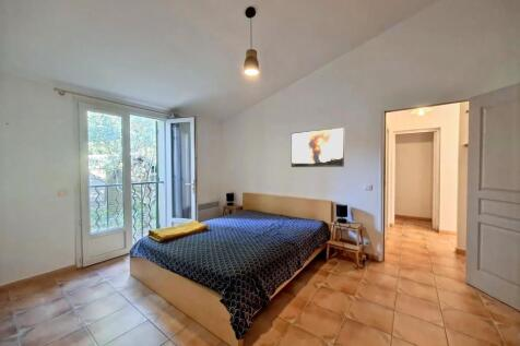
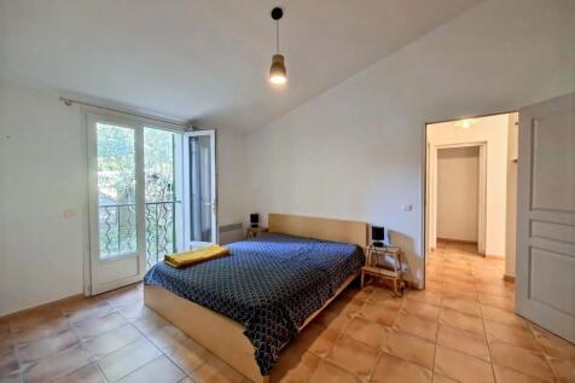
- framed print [291,127,345,168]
